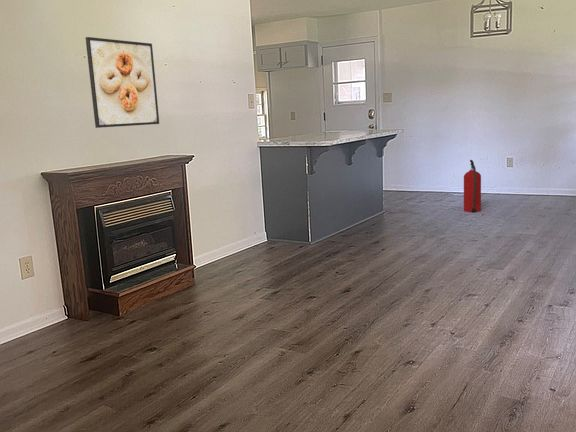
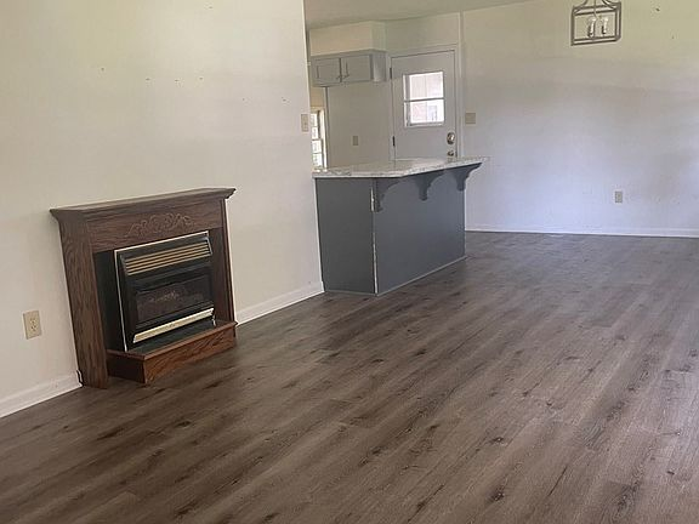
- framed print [85,36,160,129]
- fire extinguisher [463,159,482,213]
